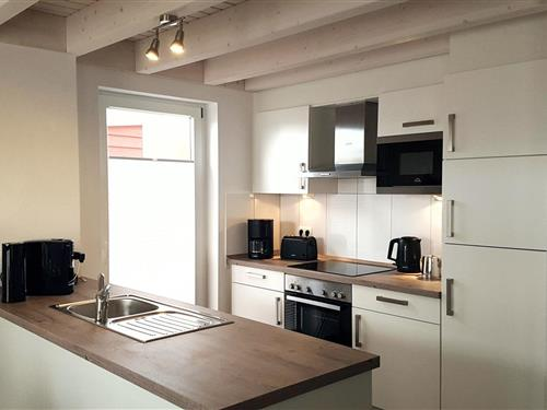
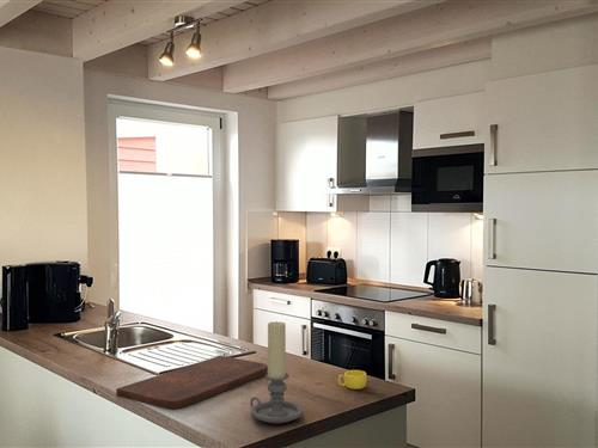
+ cup [337,369,368,391]
+ candle holder [249,320,304,425]
+ cutting board [115,355,268,410]
